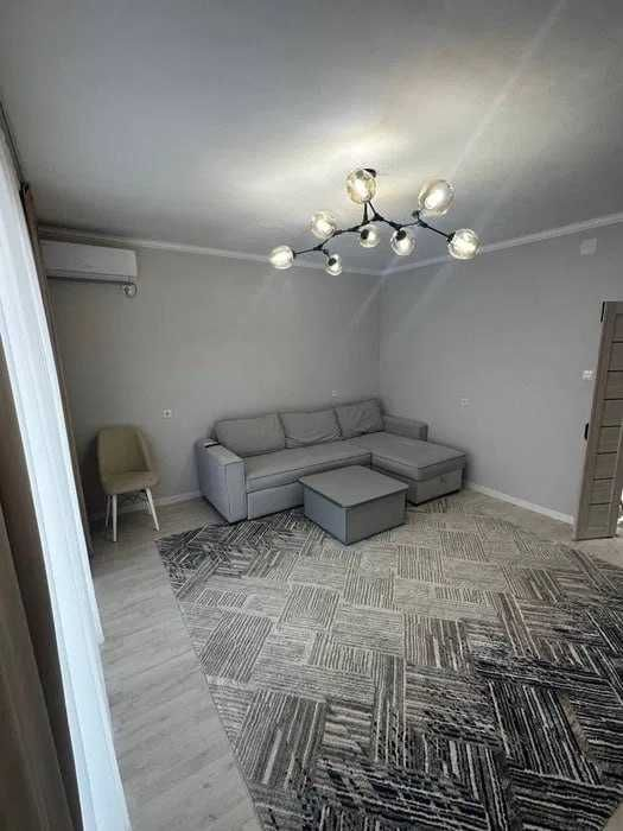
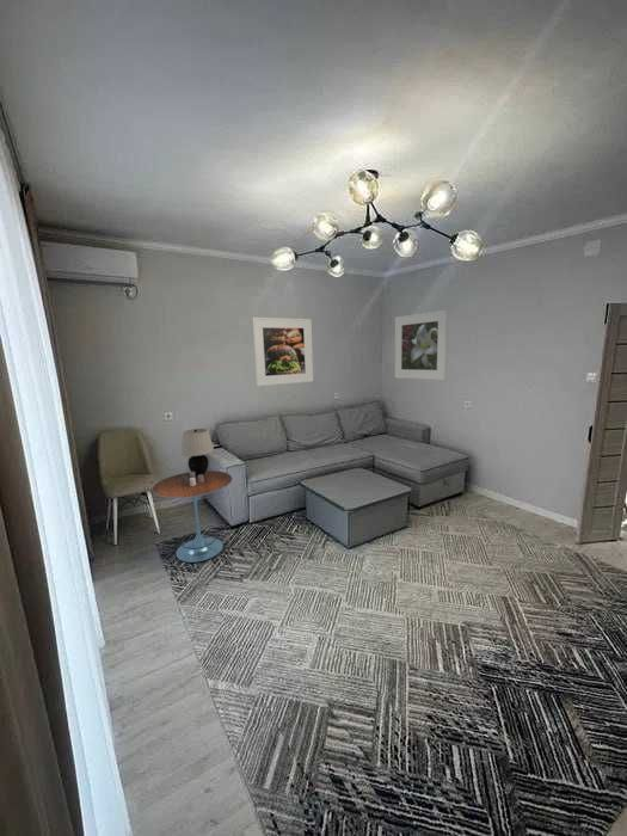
+ table lamp [179,428,215,475]
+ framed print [252,316,314,387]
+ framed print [394,308,449,381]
+ side table [152,469,233,564]
